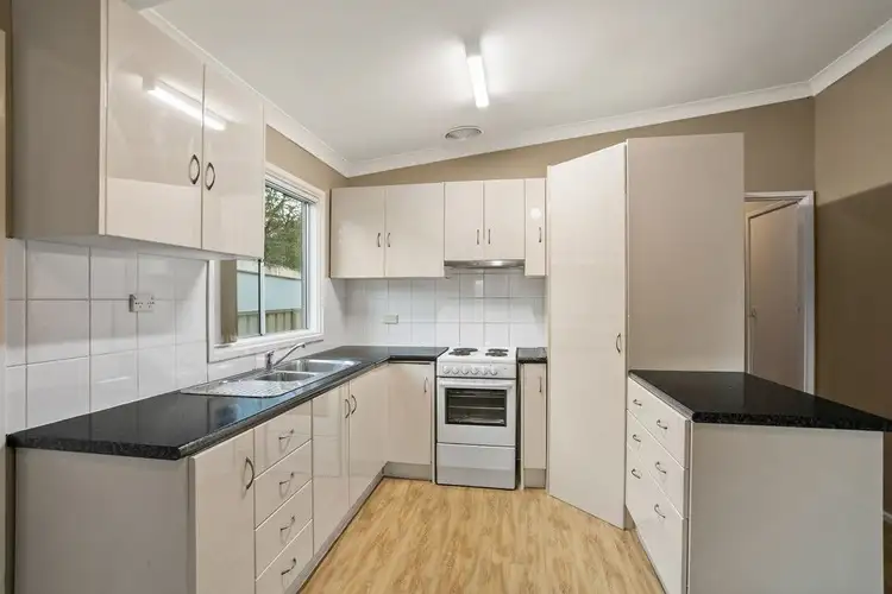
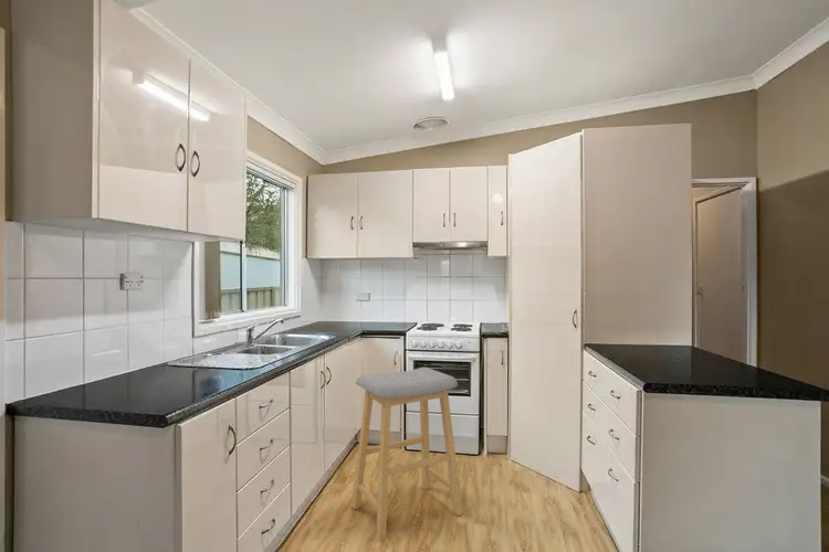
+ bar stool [350,367,463,542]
